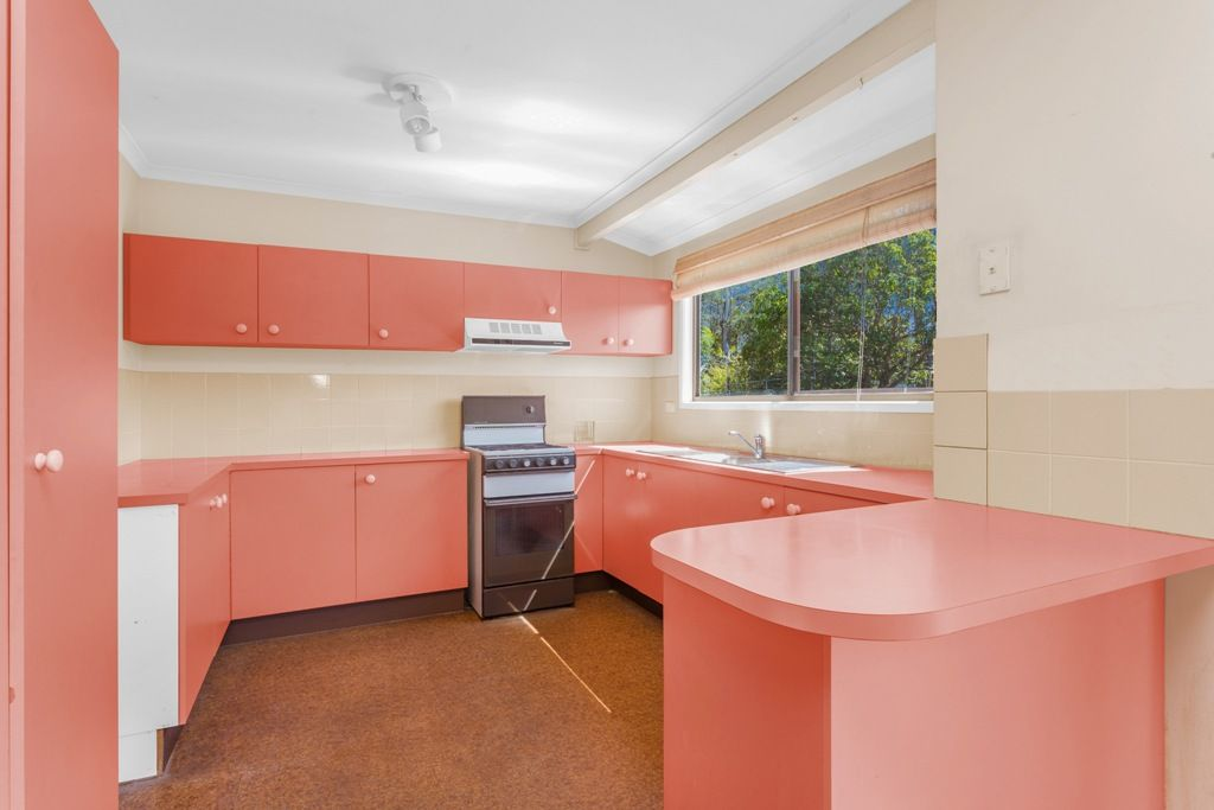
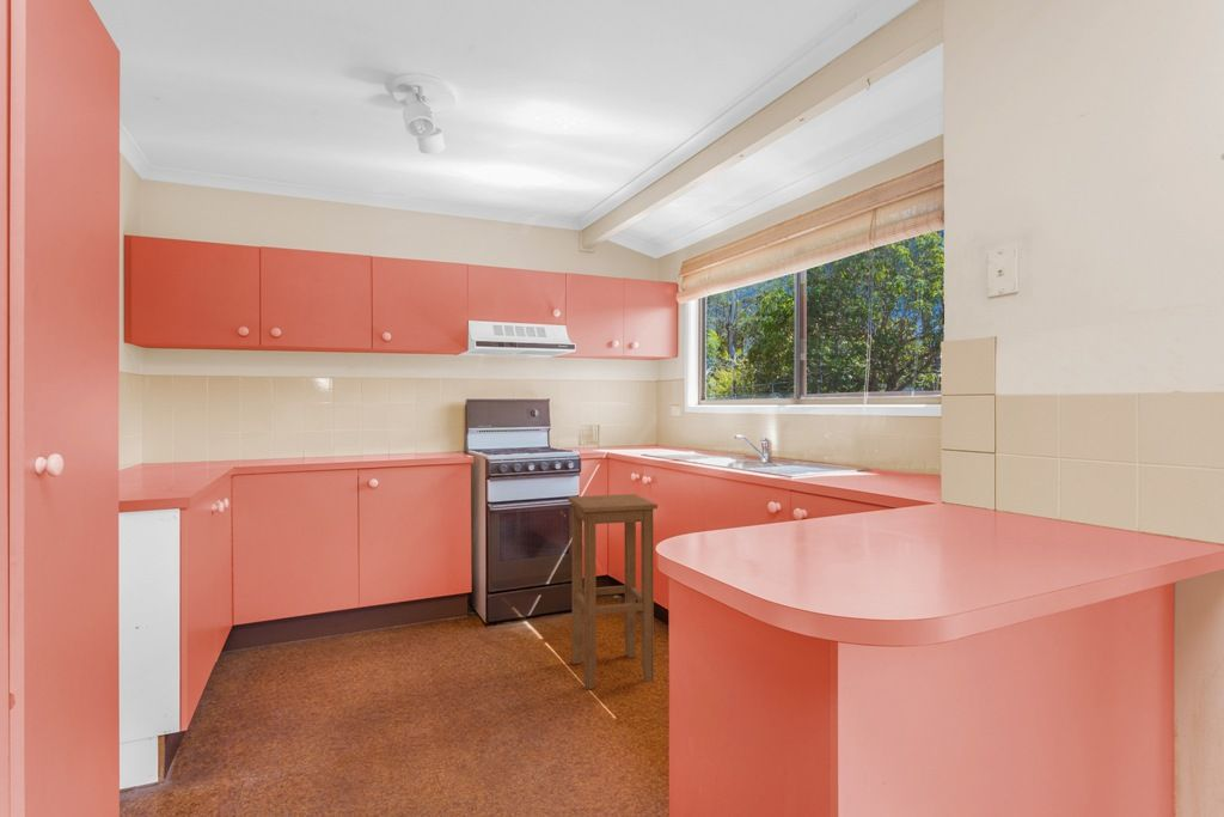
+ stool [567,493,659,690]
